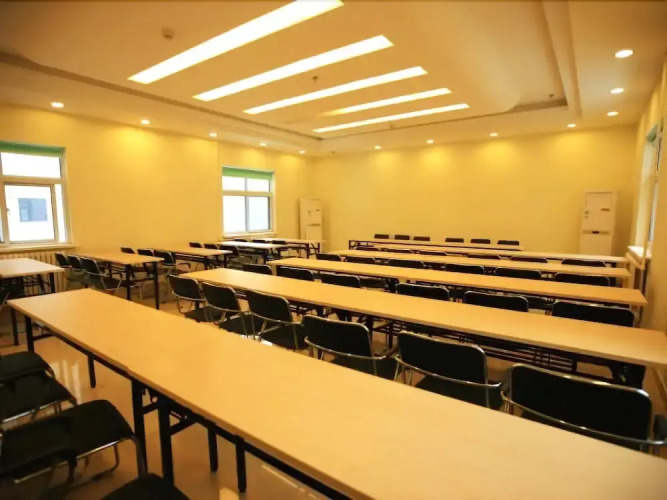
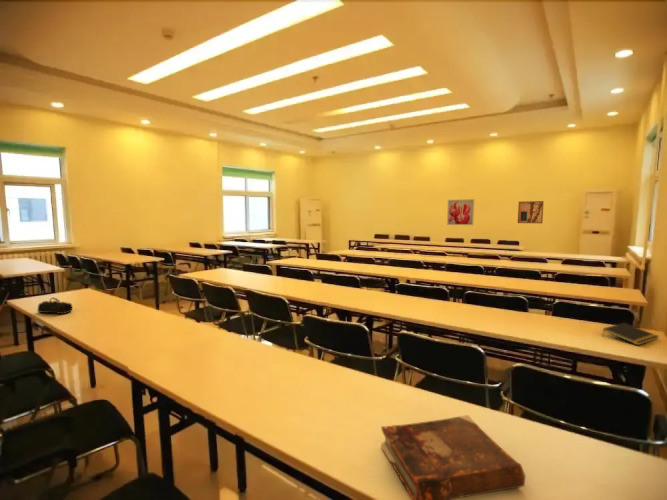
+ wall art [446,198,475,226]
+ book [380,414,526,500]
+ notepad [602,322,660,346]
+ wall art [517,200,545,224]
+ pencil case [36,297,73,315]
